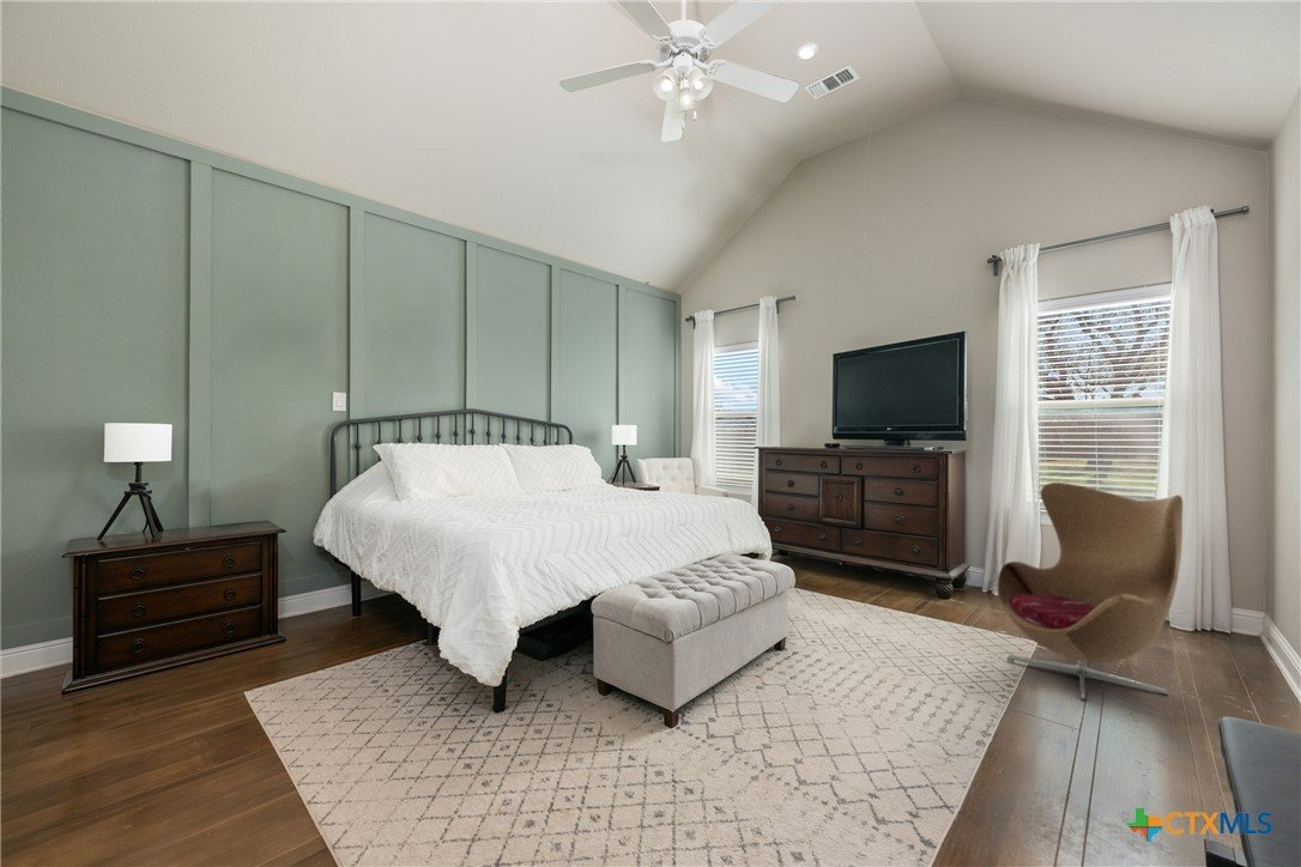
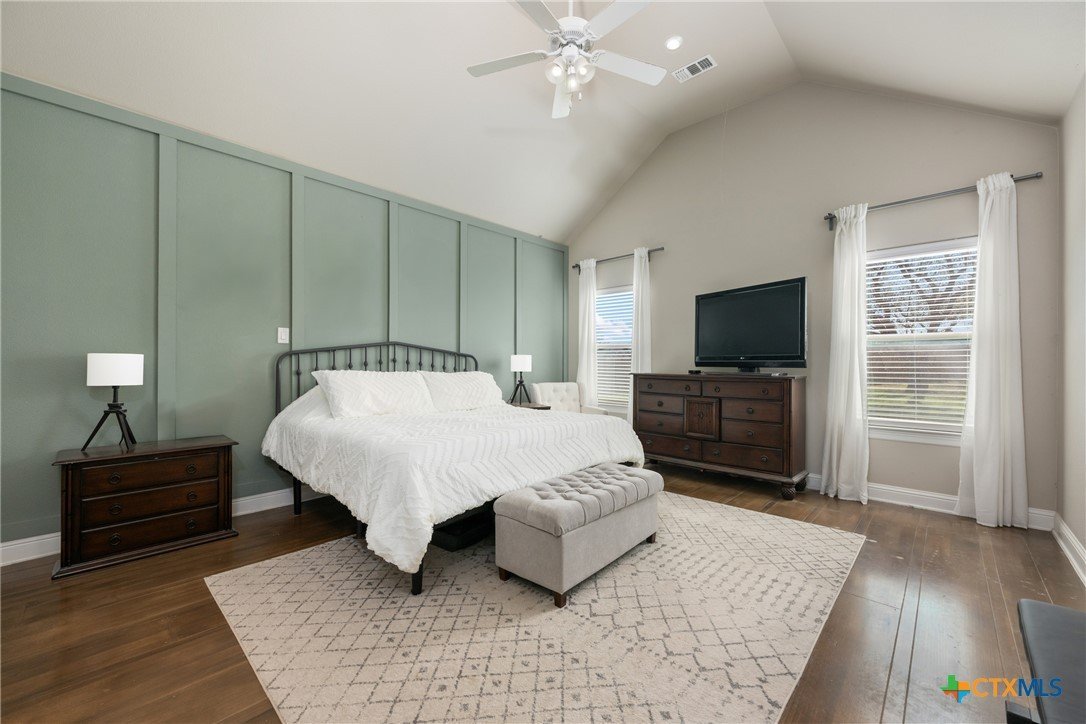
- armchair [997,481,1184,702]
